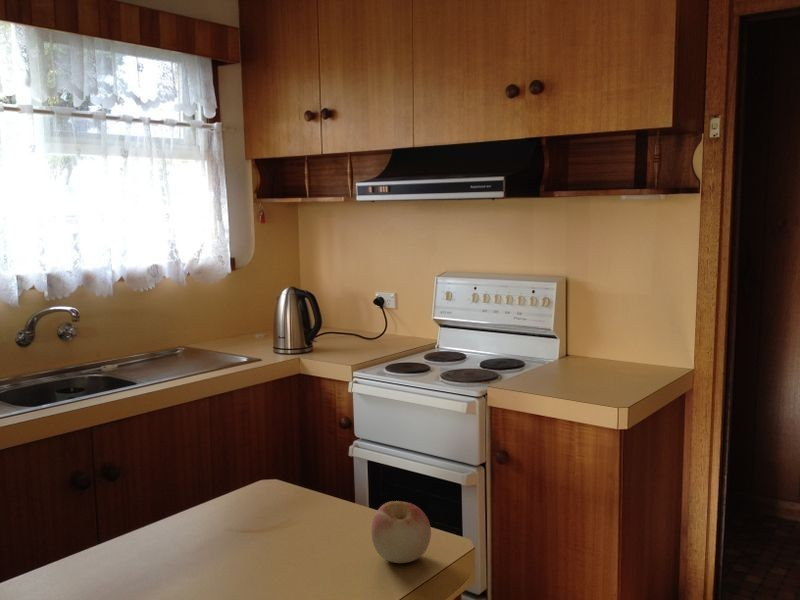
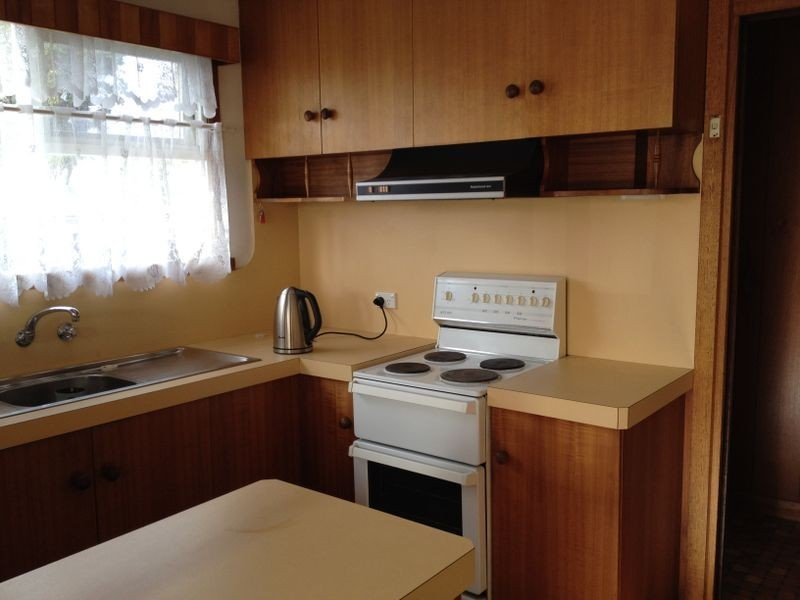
- apple [370,500,432,564]
